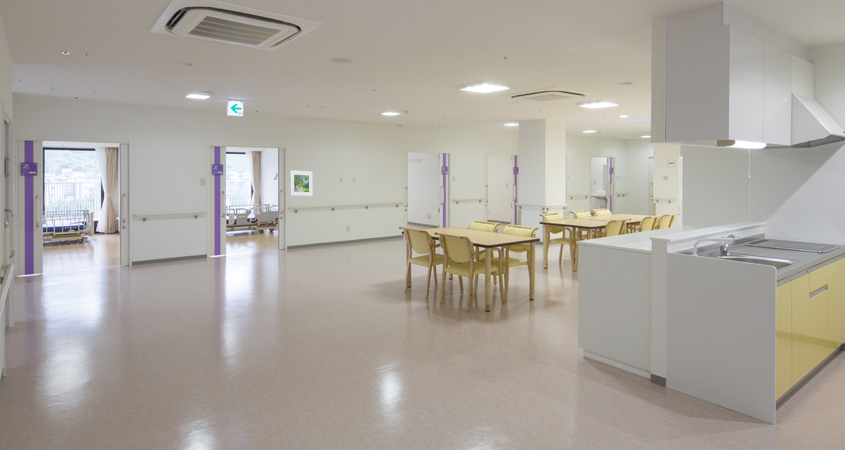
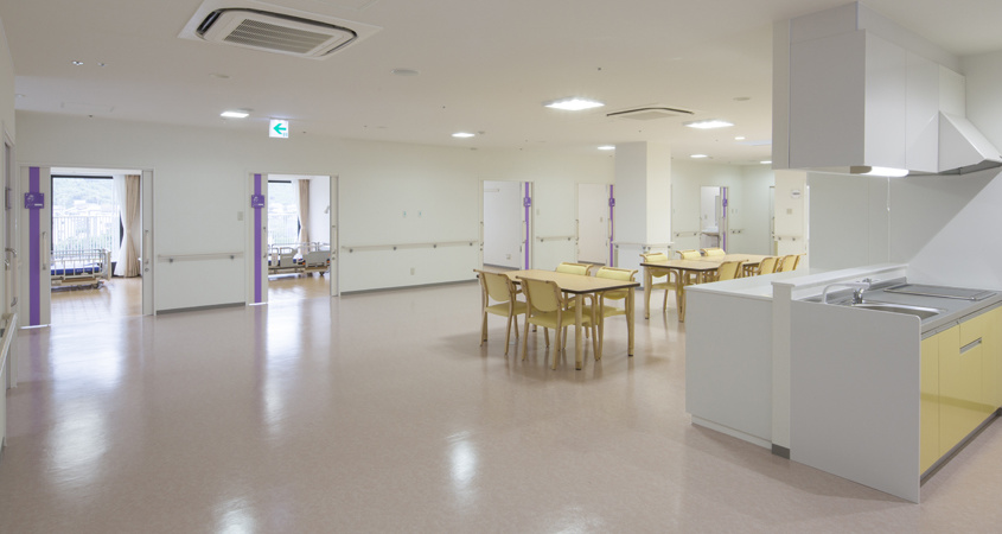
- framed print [289,169,314,197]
